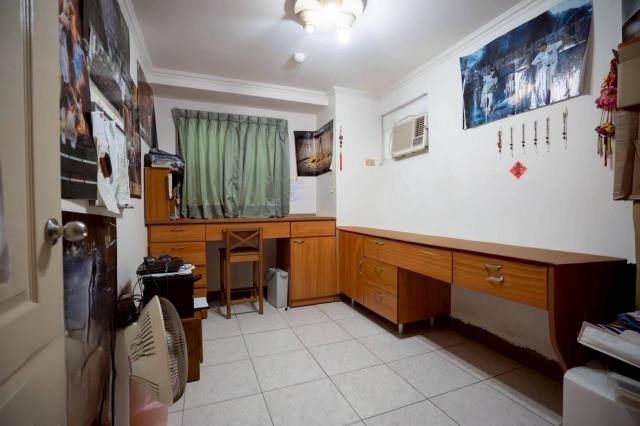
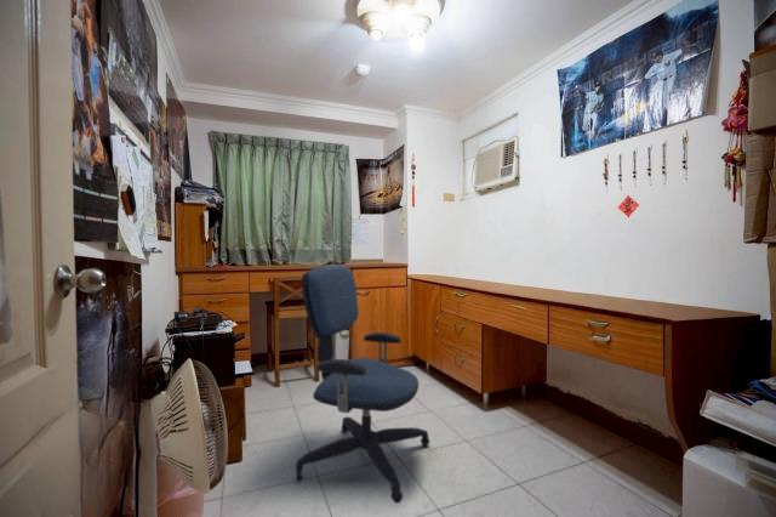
+ office chair [295,263,430,505]
